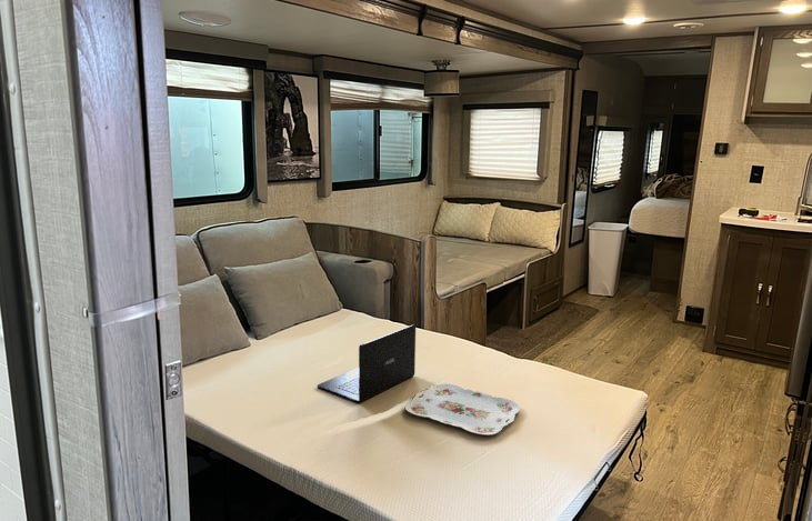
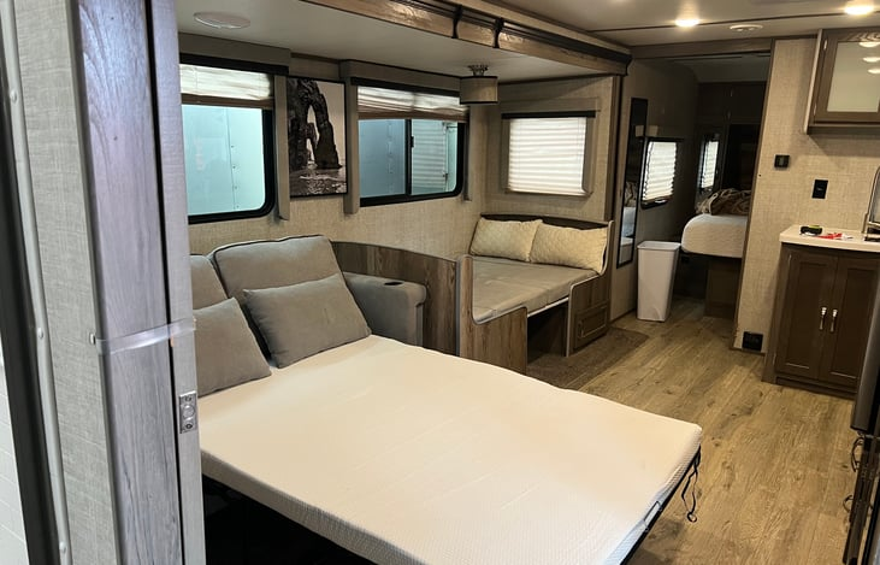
- laptop [317,323,417,404]
- serving tray [404,383,521,437]
